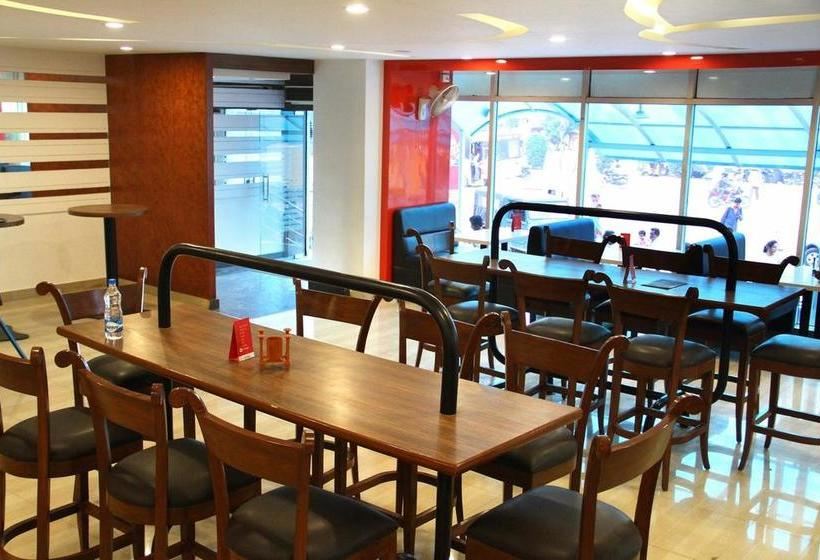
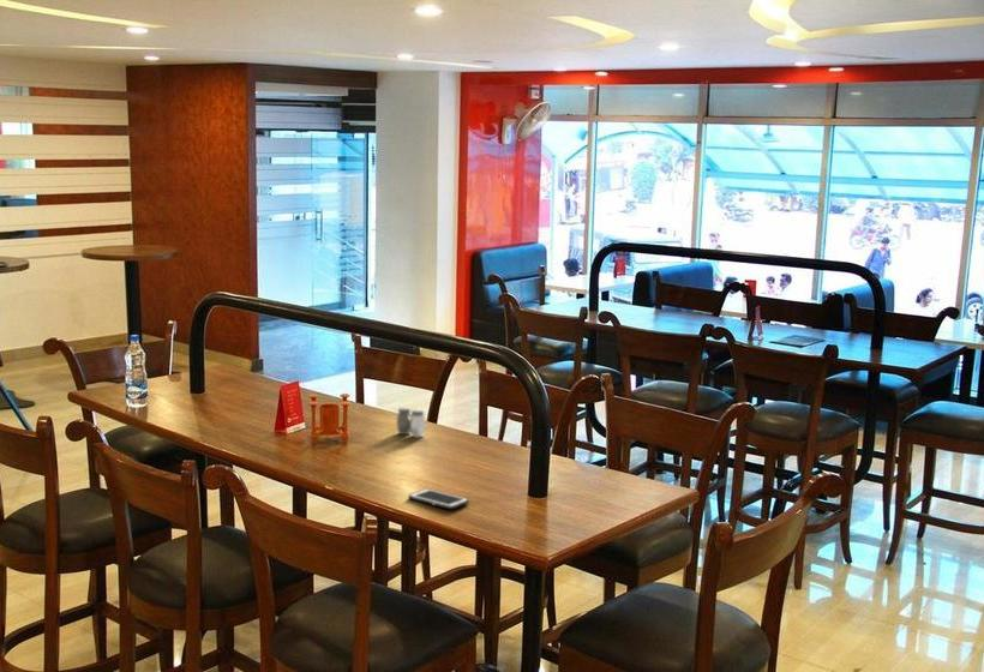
+ cell phone [407,487,470,510]
+ salt and pepper shaker [396,406,427,438]
